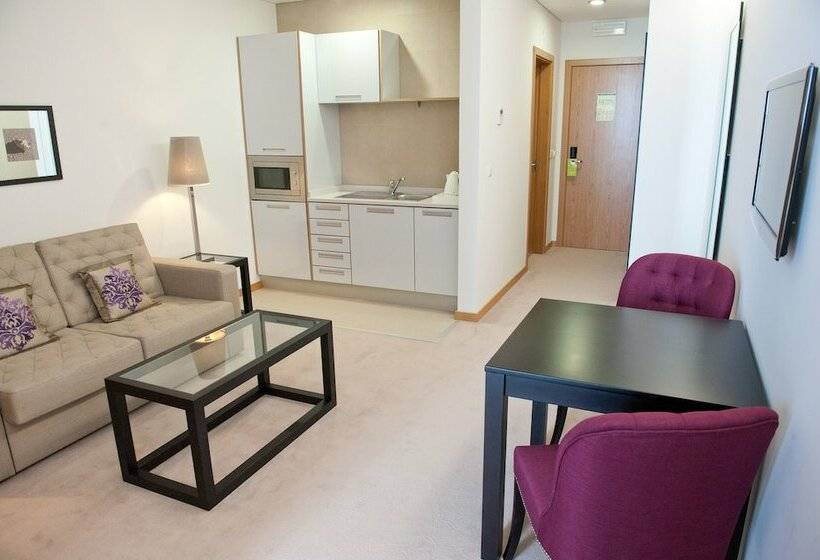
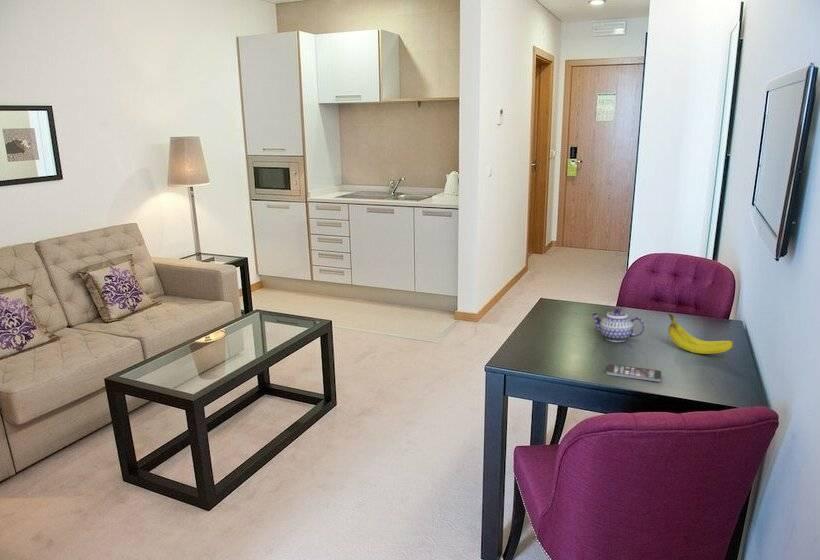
+ teapot [590,308,645,343]
+ smartphone [605,363,662,383]
+ fruit [667,313,735,355]
